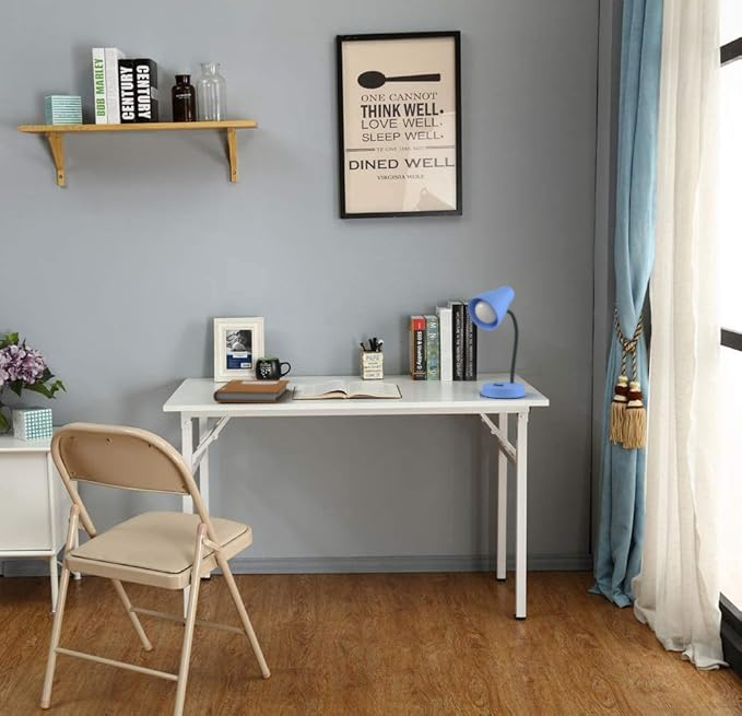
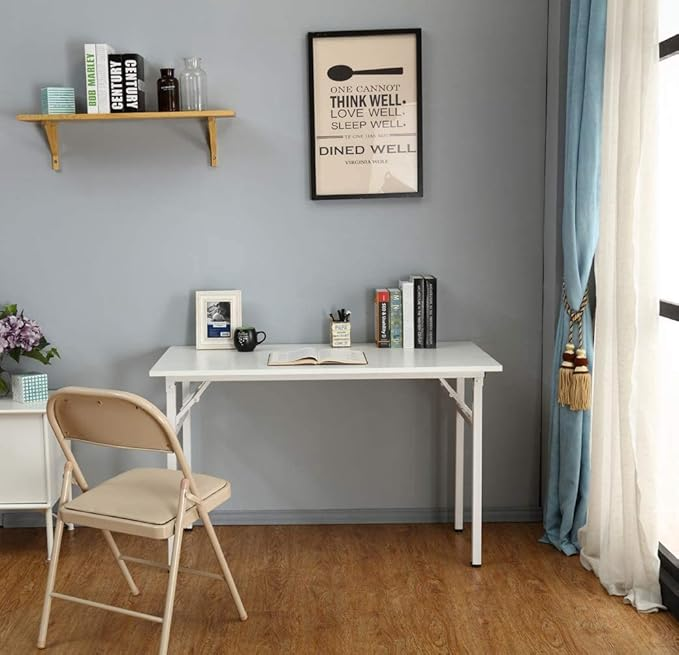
- notebook [212,378,291,404]
- desk lamp [467,285,527,399]
